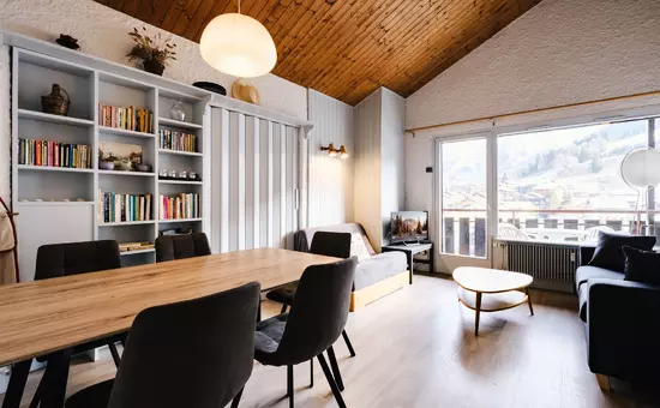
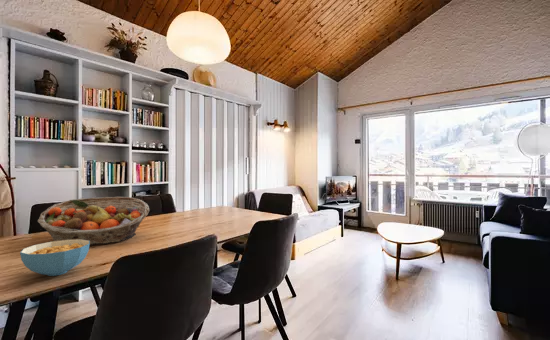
+ fruit basket [37,196,150,246]
+ cereal bowl [19,239,90,277]
